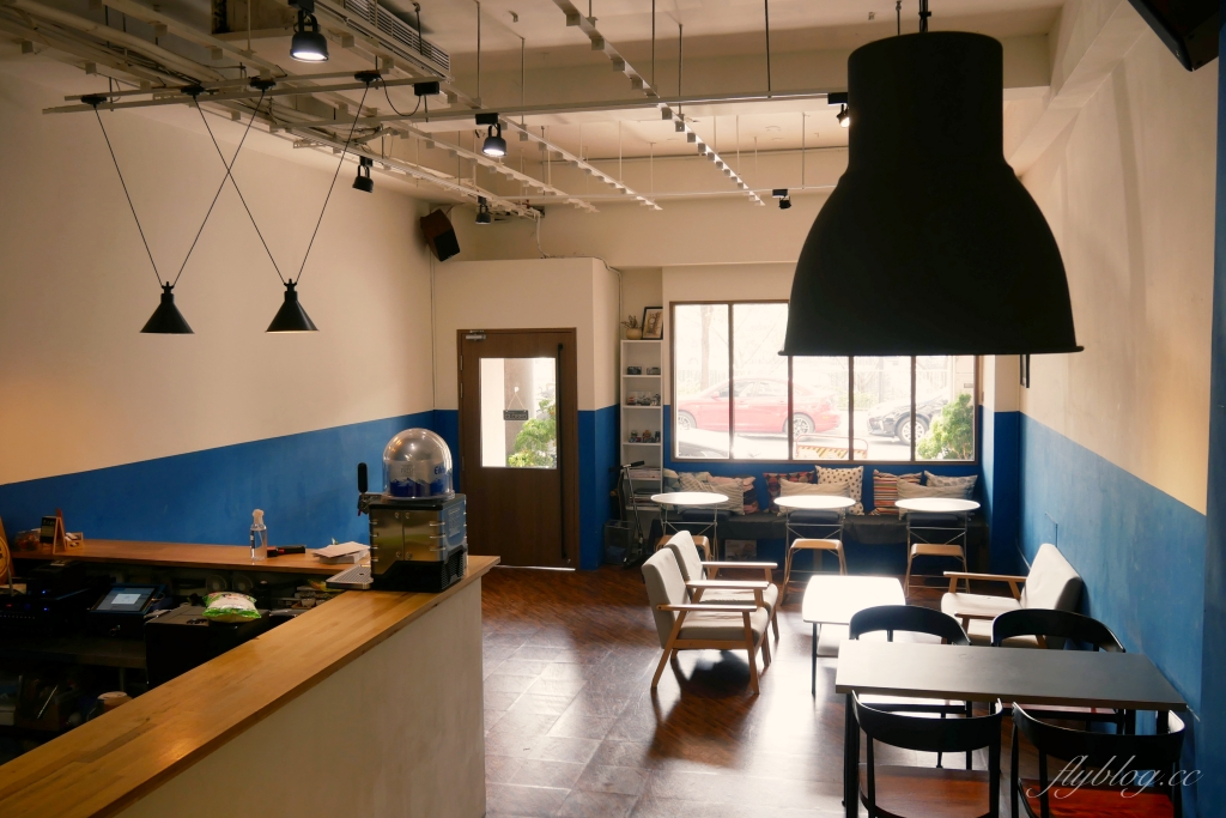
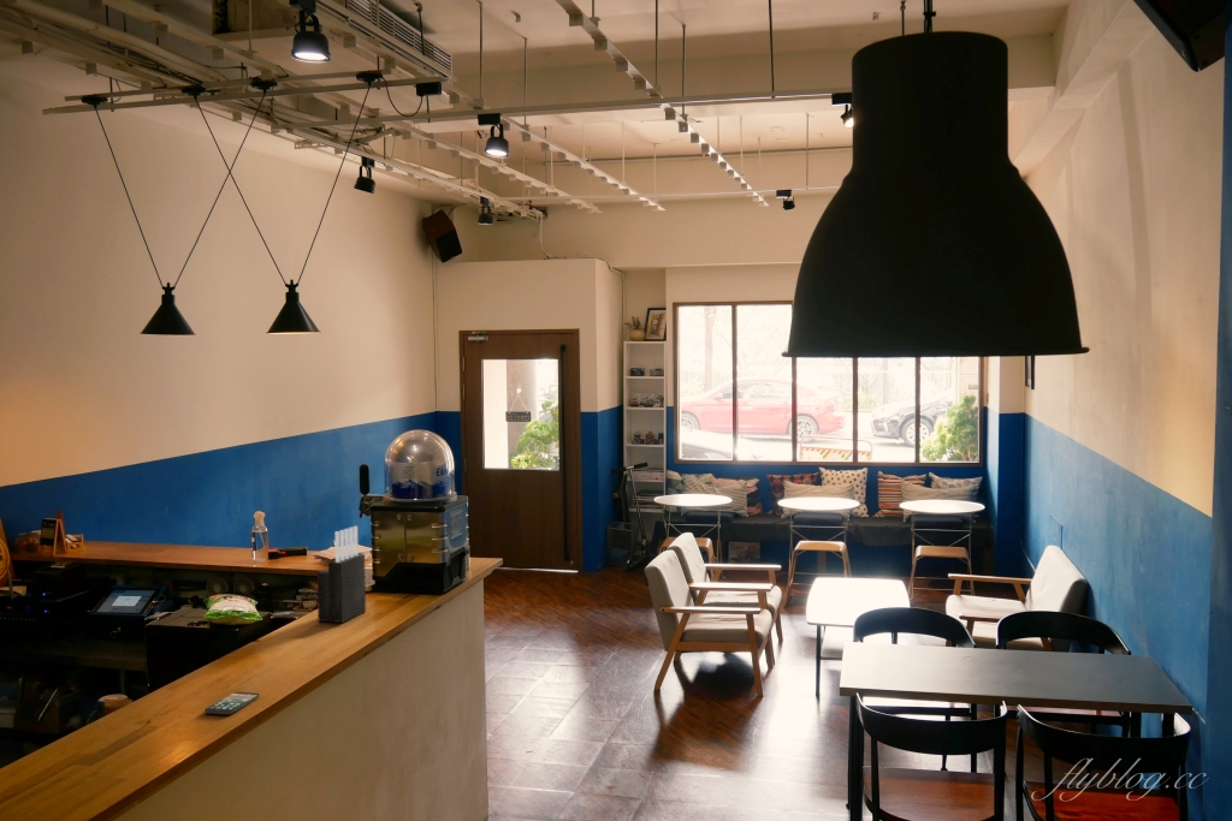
+ knife block [316,525,367,624]
+ smartphone [203,691,261,715]
